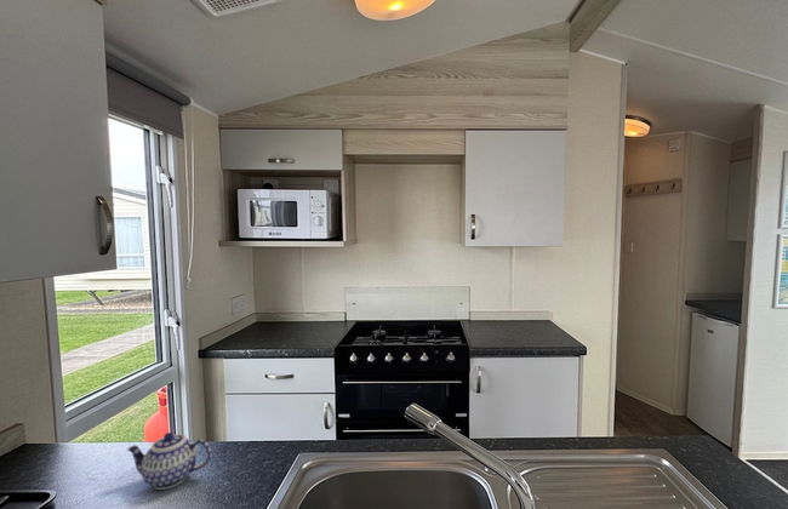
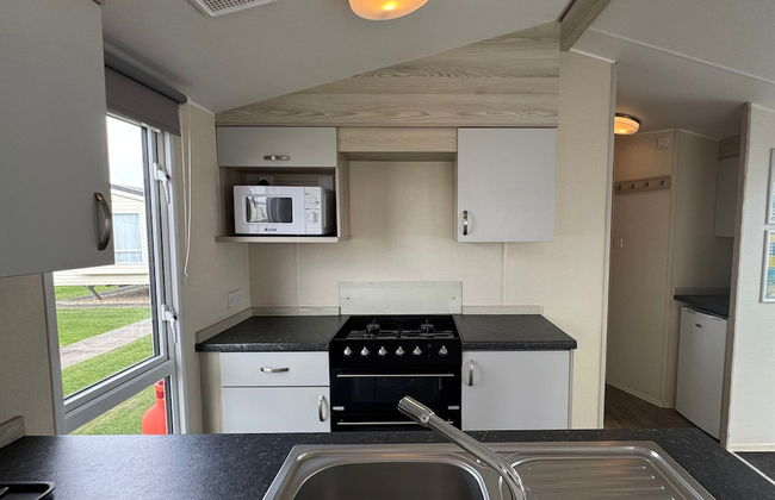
- teapot [125,431,212,491]
